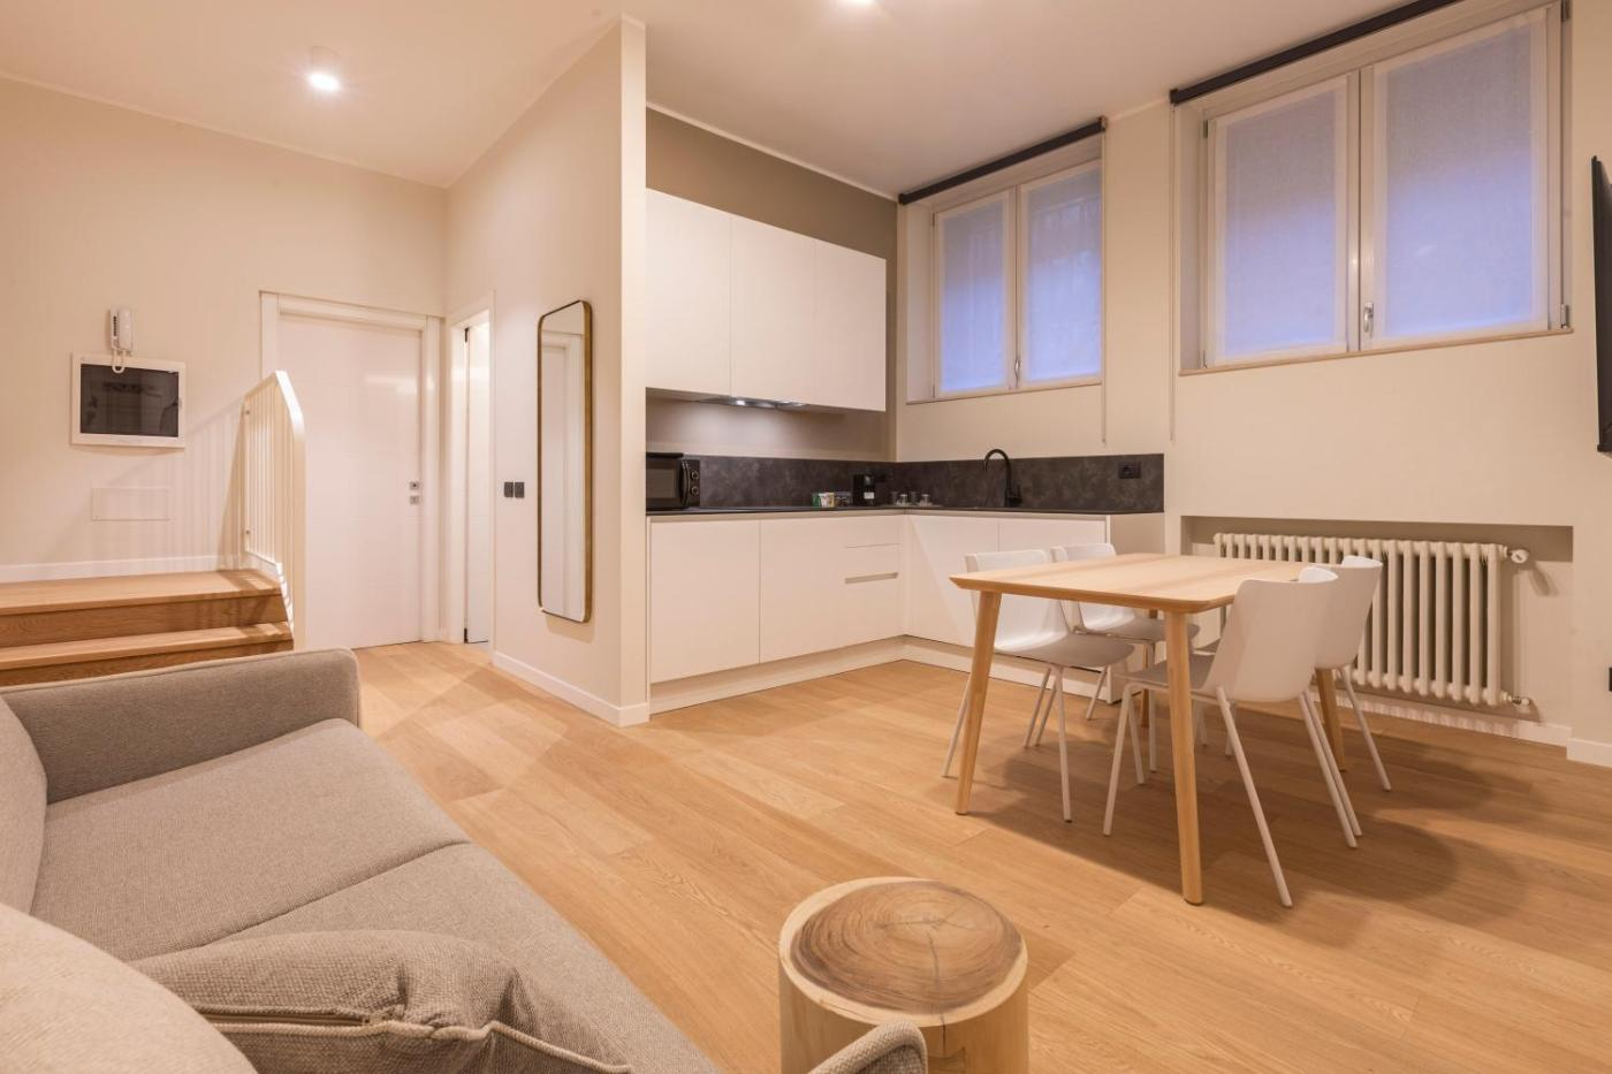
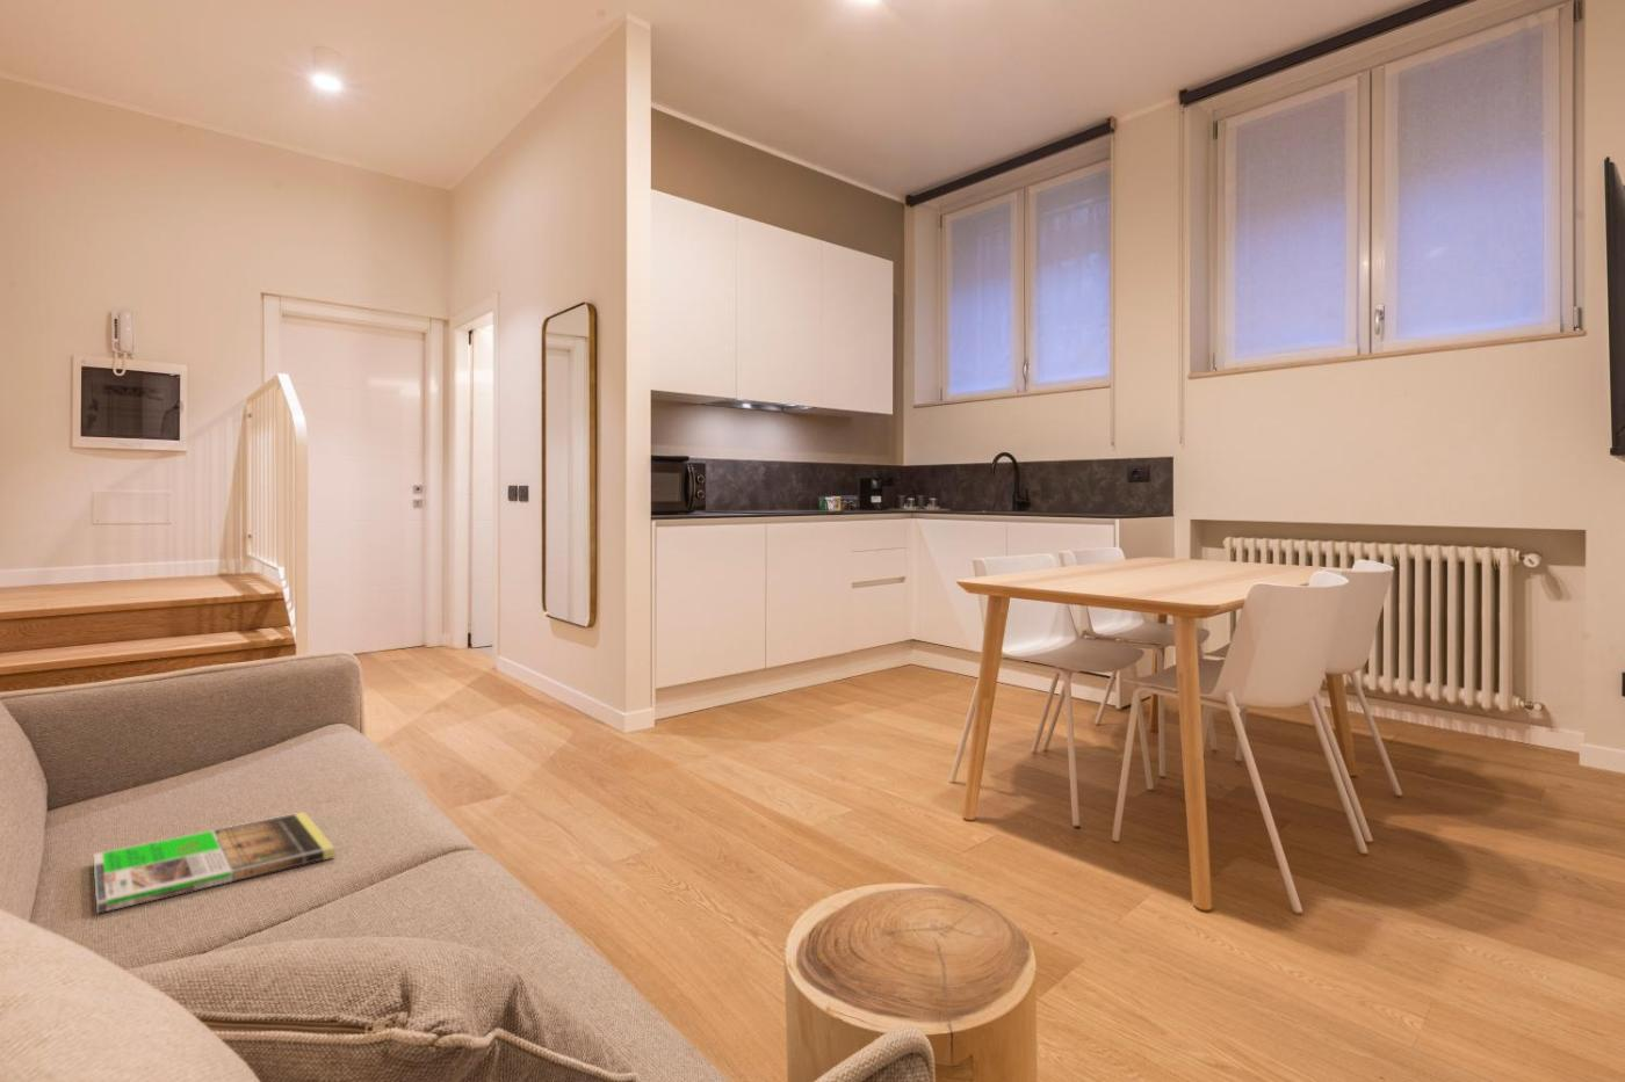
+ magazine [93,810,337,915]
